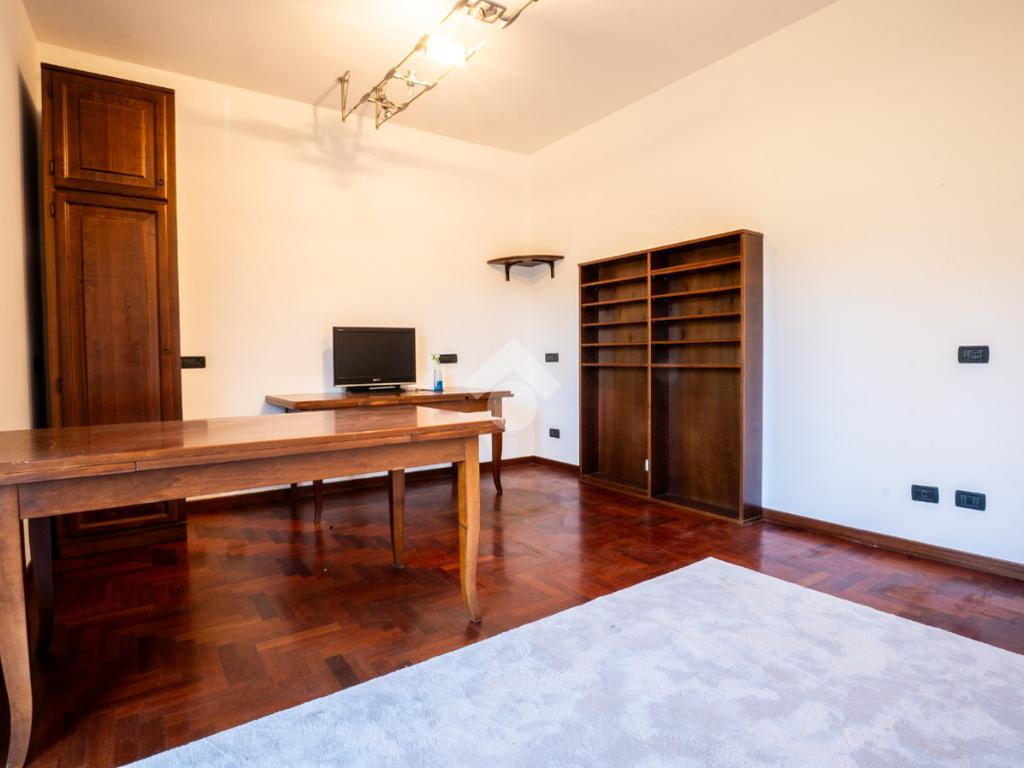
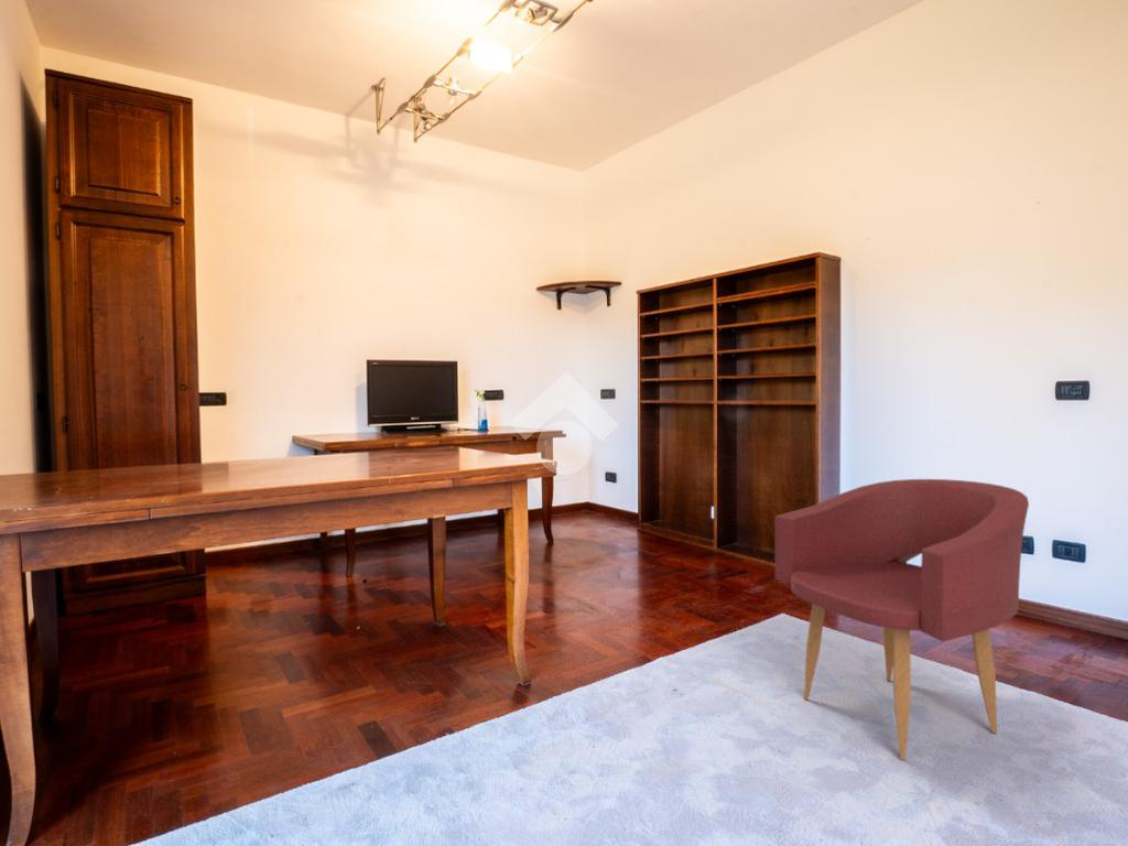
+ armchair [773,478,1030,761]
